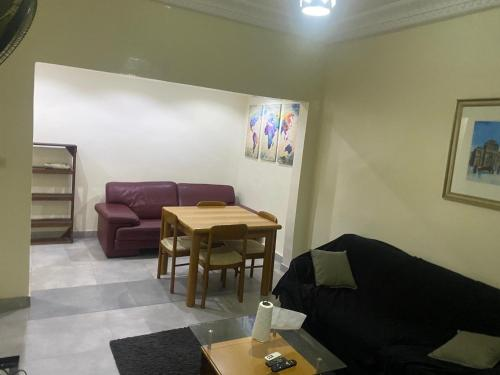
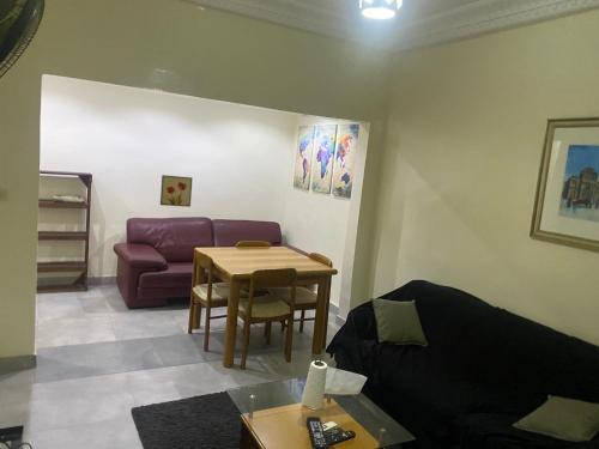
+ remote control [305,415,329,449]
+ wall art [159,174,193,208]
